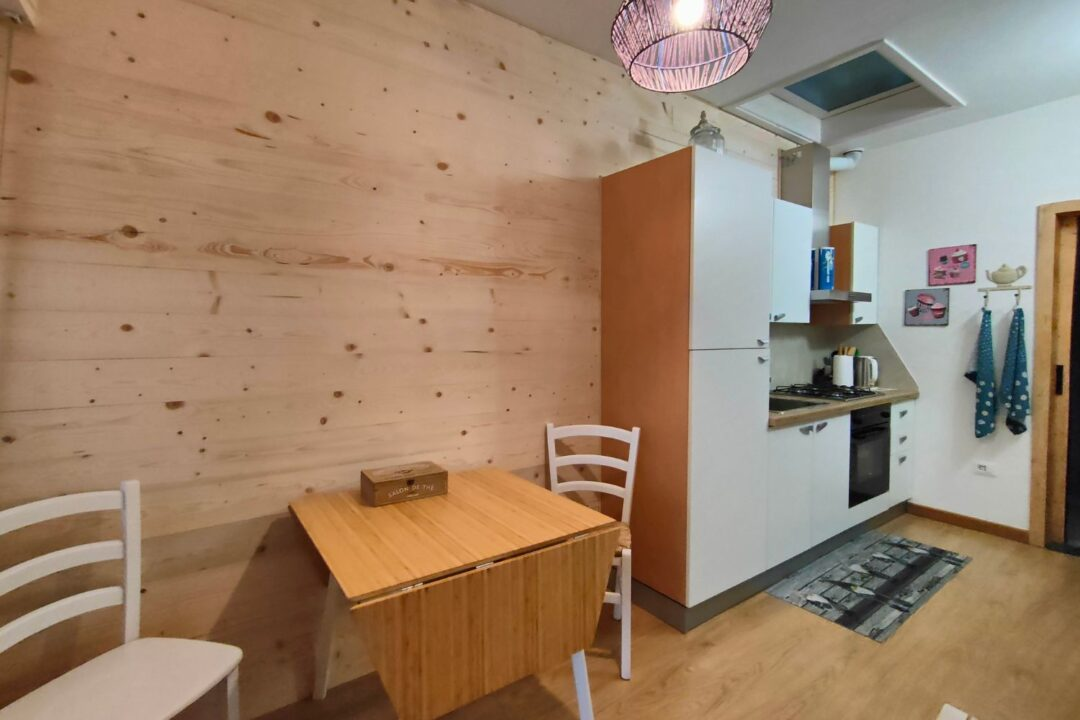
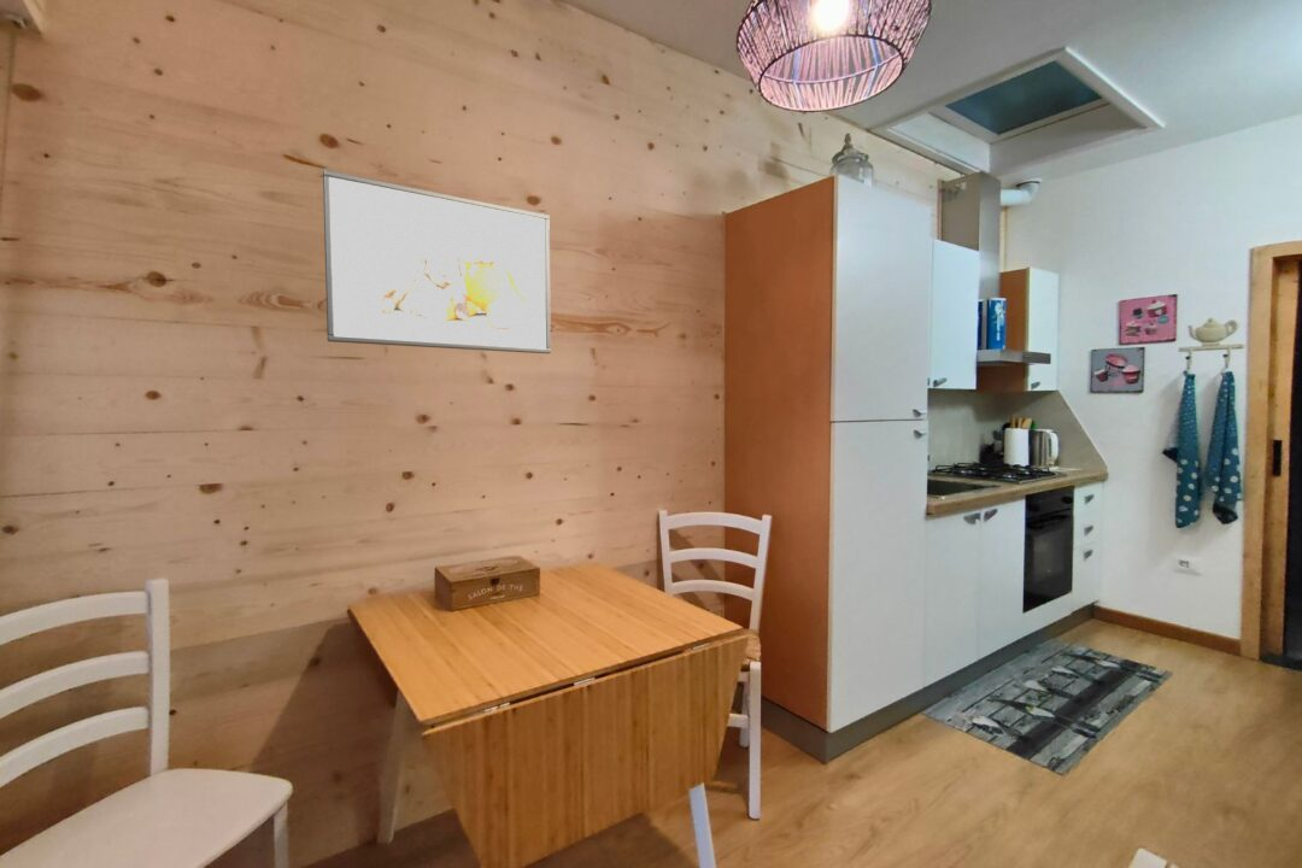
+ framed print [322,169,552,354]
